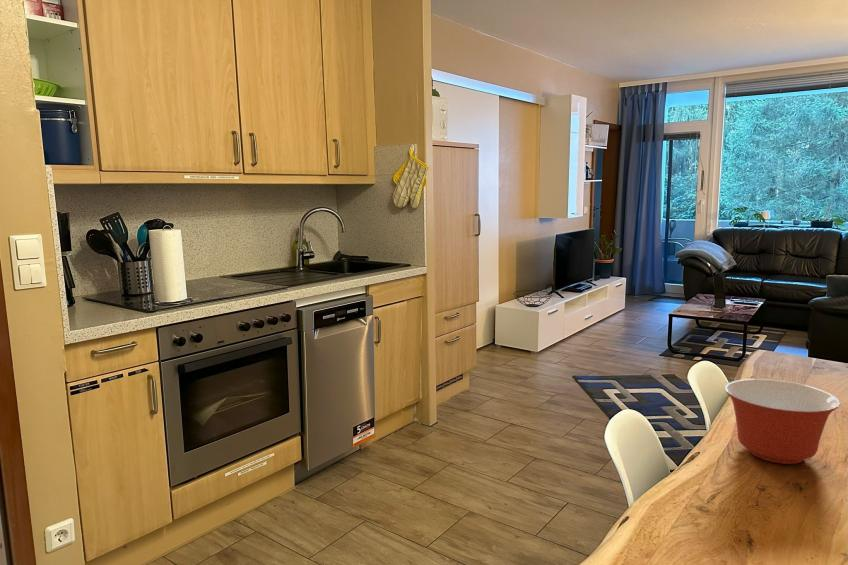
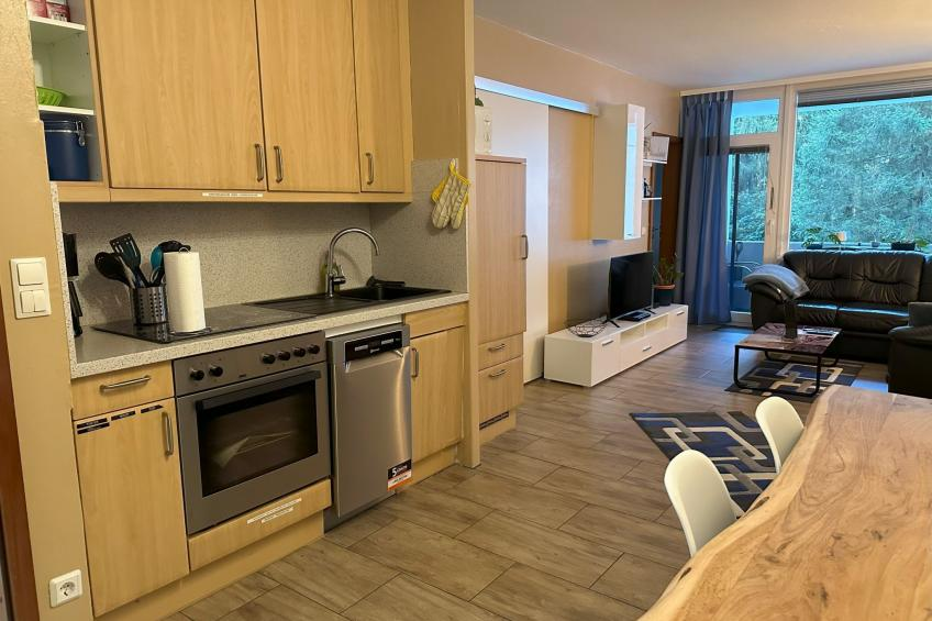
- mixing bowl [724,378,841,465]
